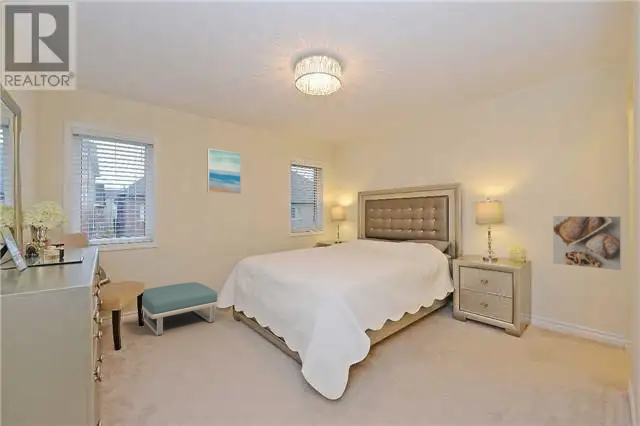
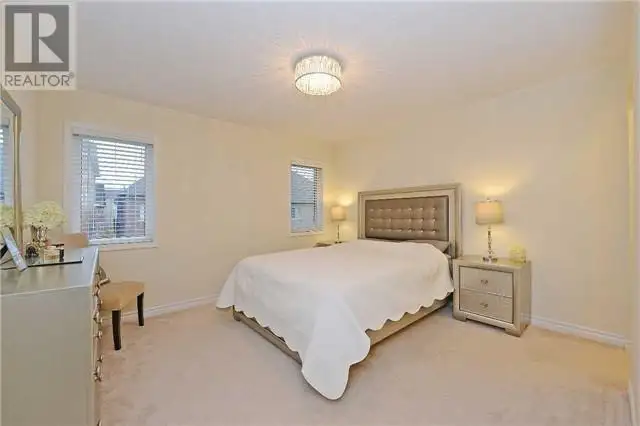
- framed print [552,215,622,271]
- footstool [141,281,219,336]
- wall art [206,148,242,195]
